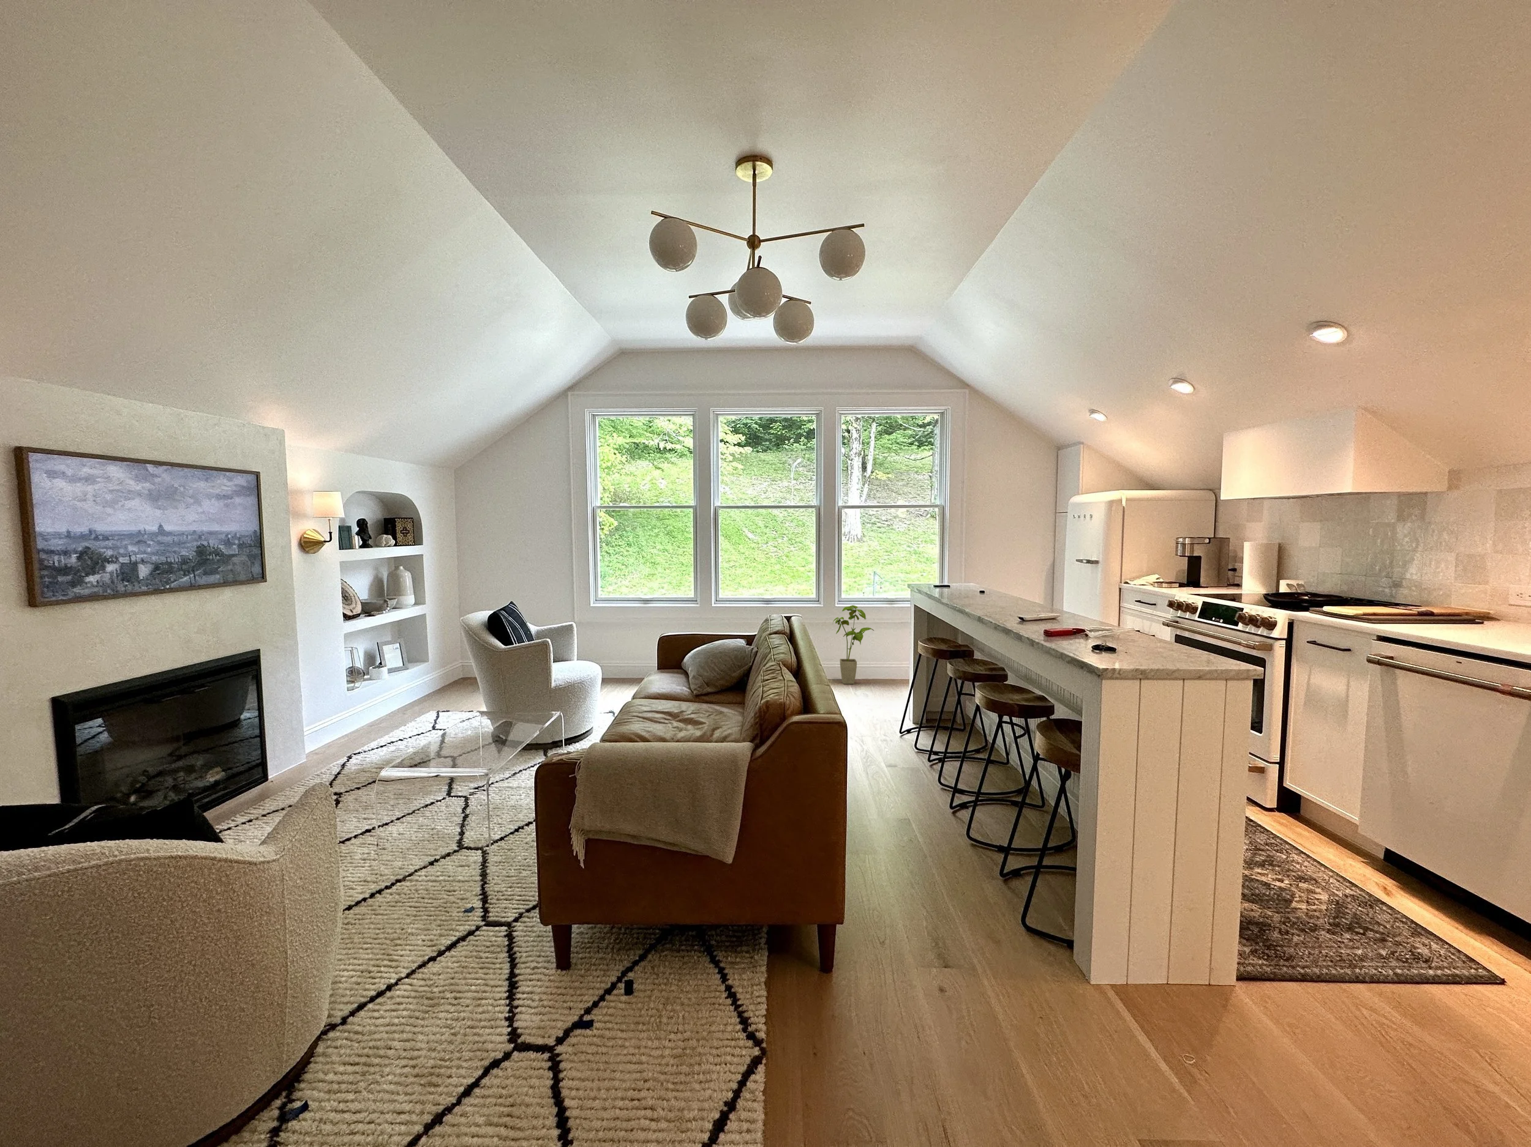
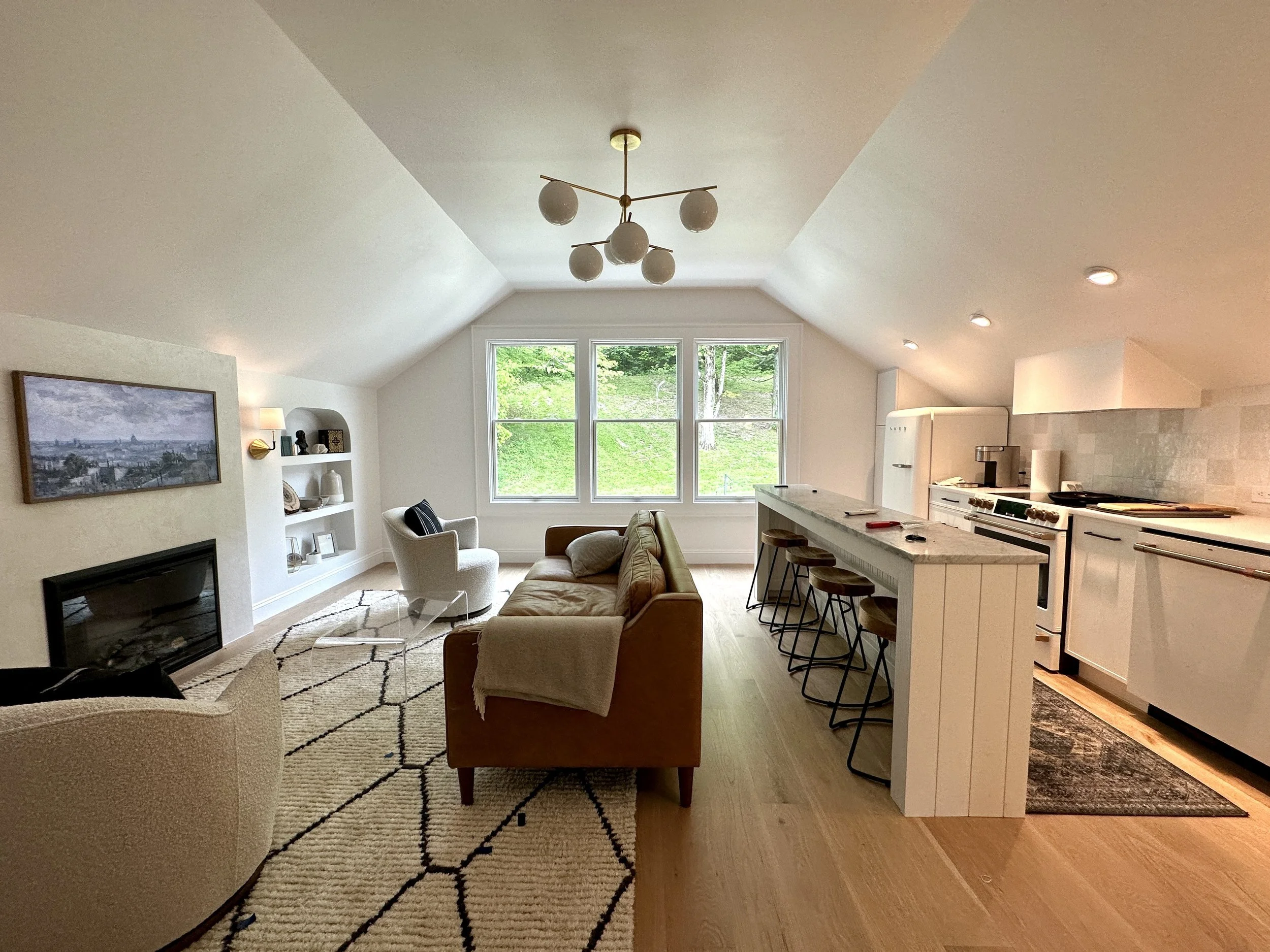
- house plant [832,605,874,684]
